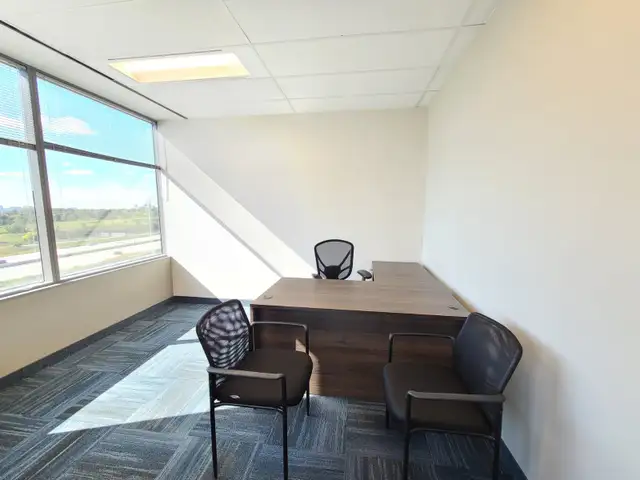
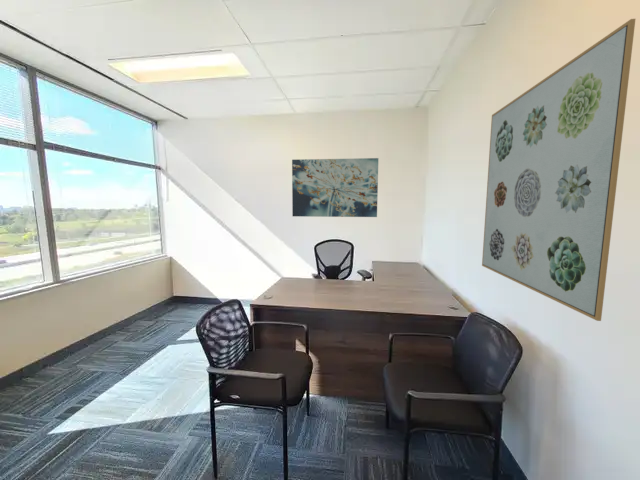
+ wall art [291,157,379,218]
+ wall art [481,18,636,322]
